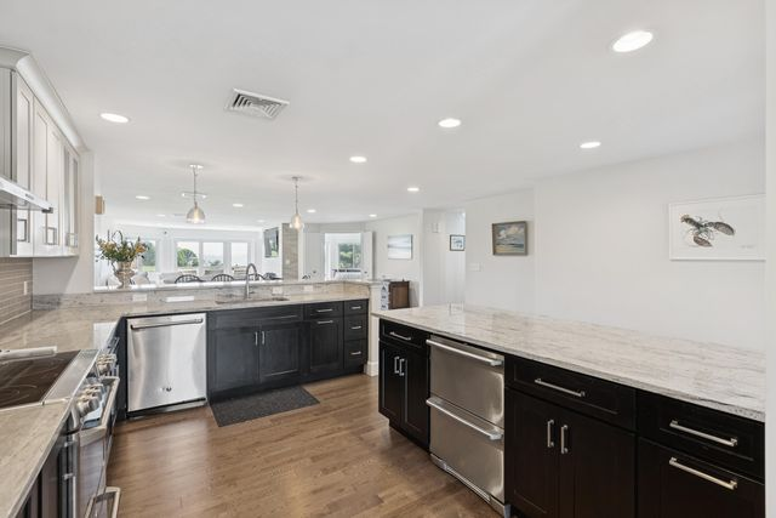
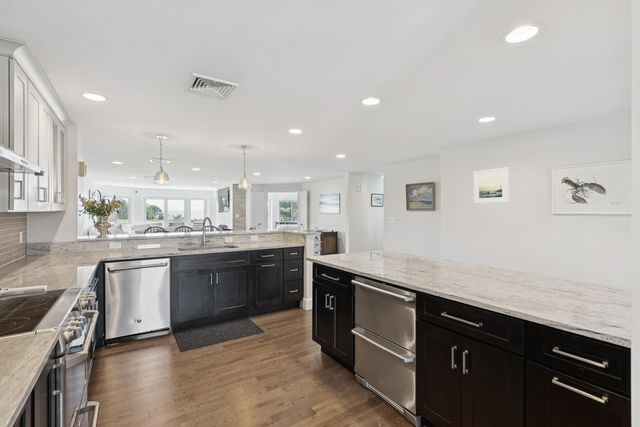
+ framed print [473,166,510,205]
